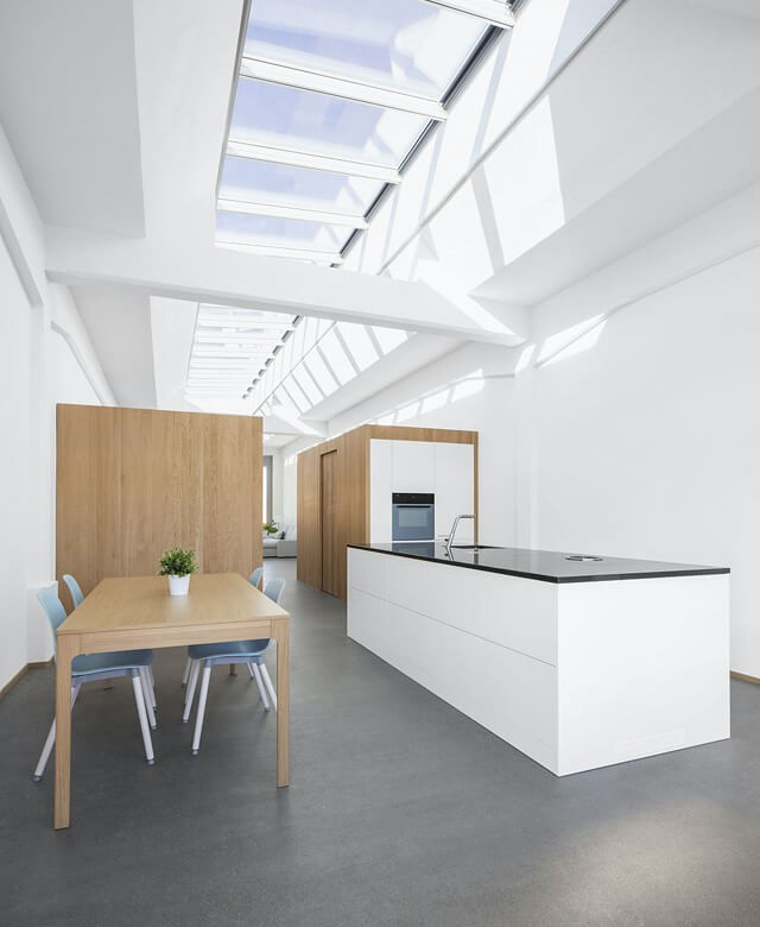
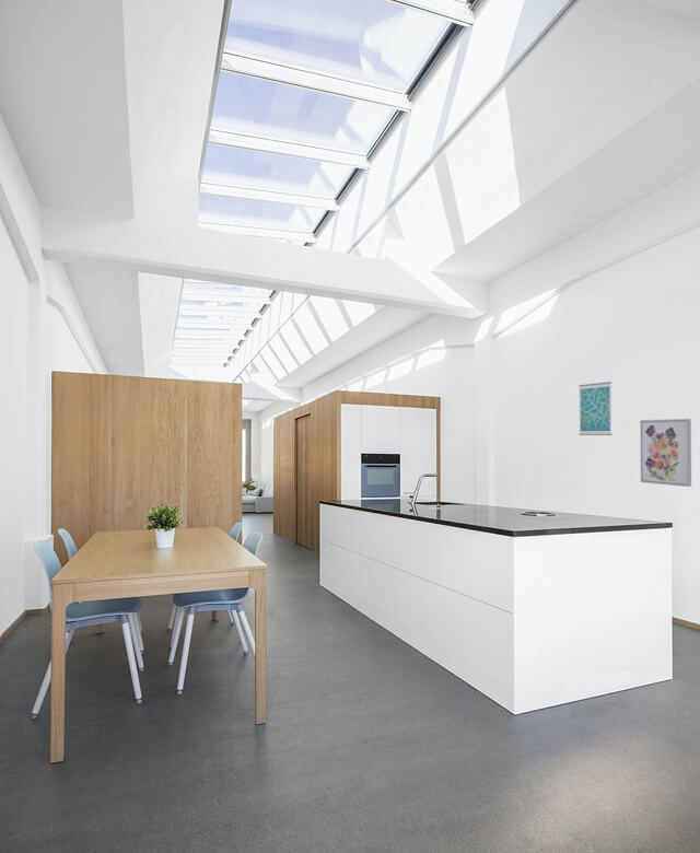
+ wall art [578,381,612,436]
+ wall art [639,418,692,488]
